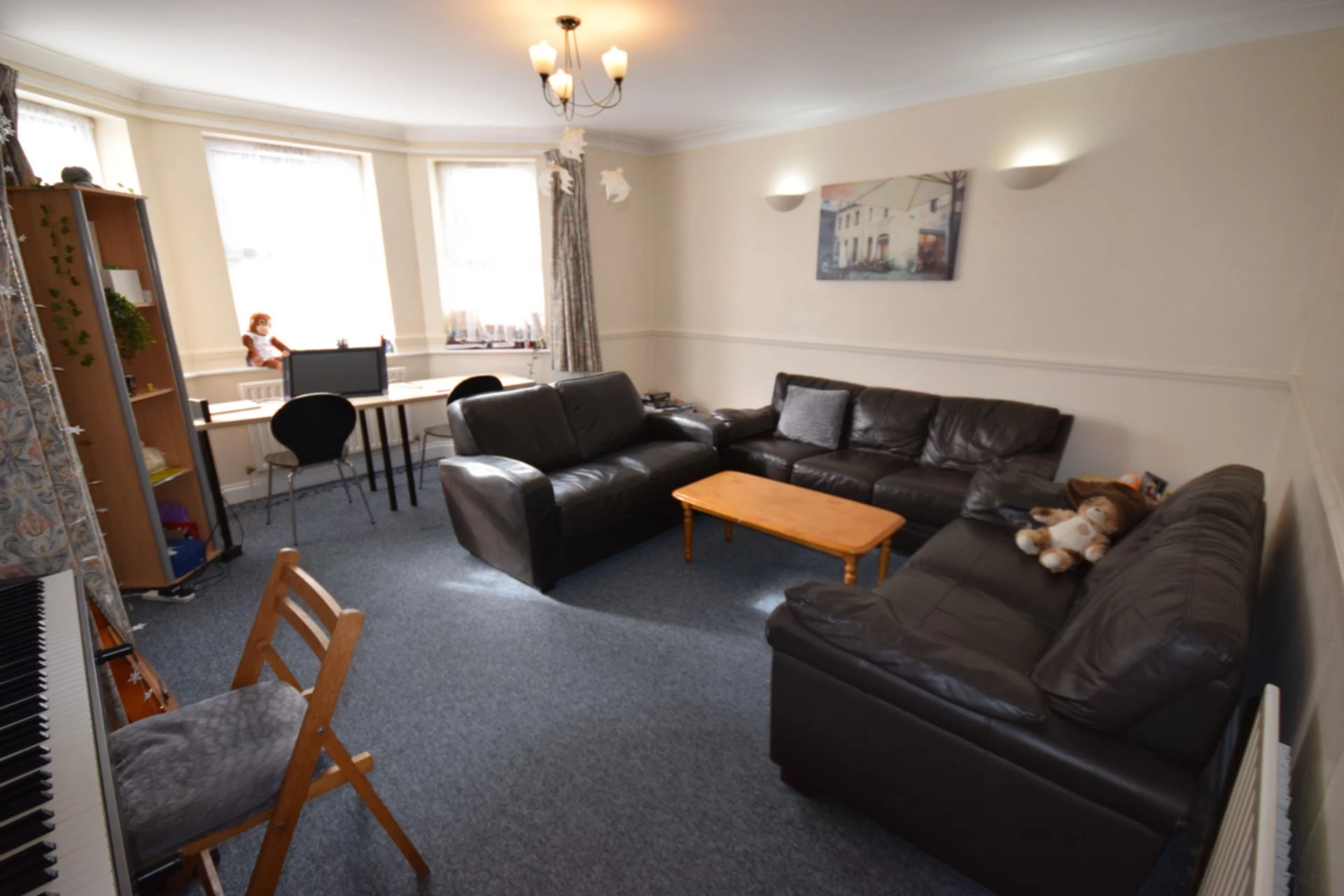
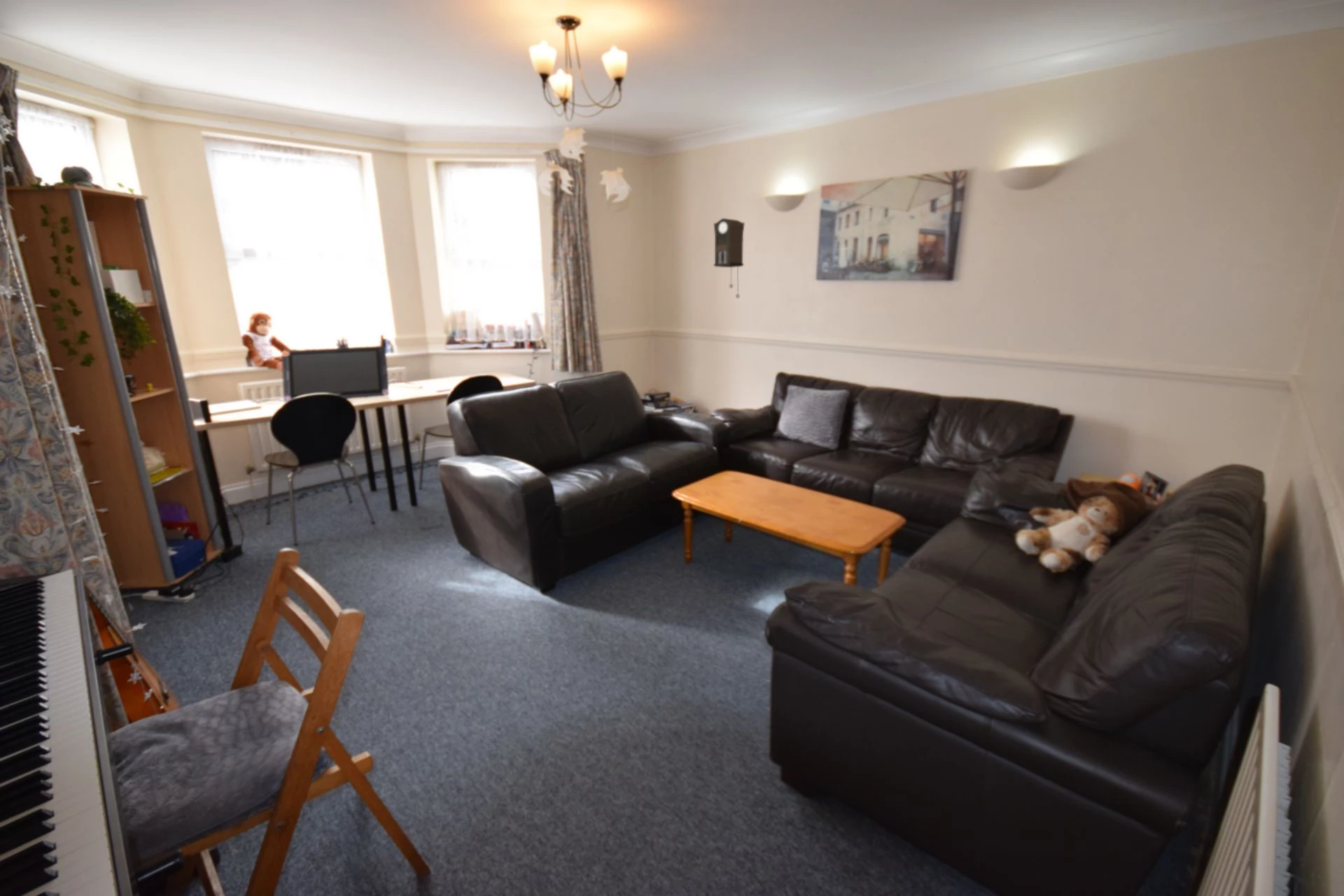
+ pendulum clock [713,218,745,299]
